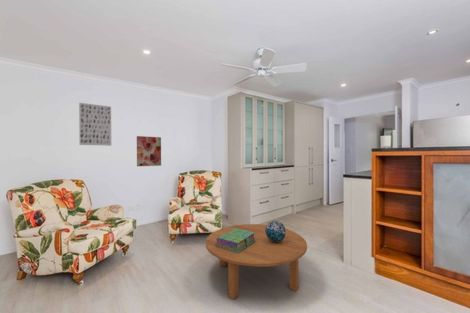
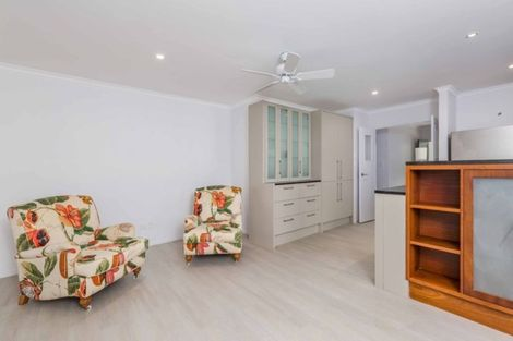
- coffee table [205,223,308,300]
- wall art [78,102,112,147]
- stack of books [216,229,256,253]
- wall art [136,135,162,167]
- decorative sphere [265,220,286,242]
